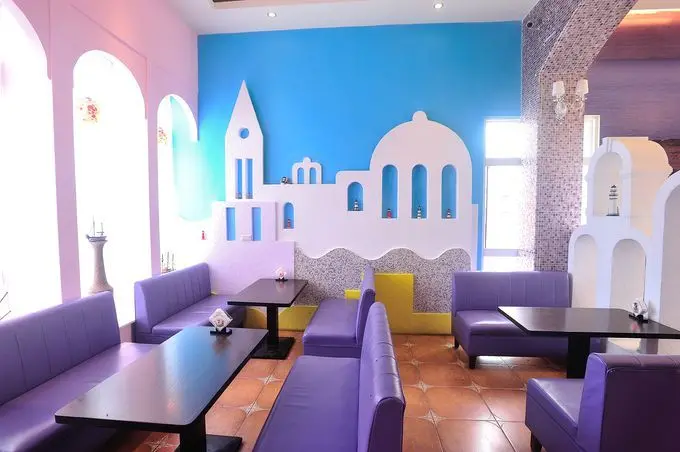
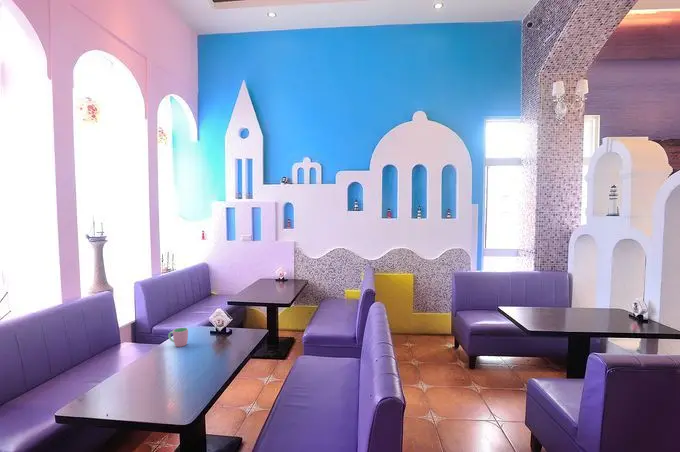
+ cup [167,327,189,348]
